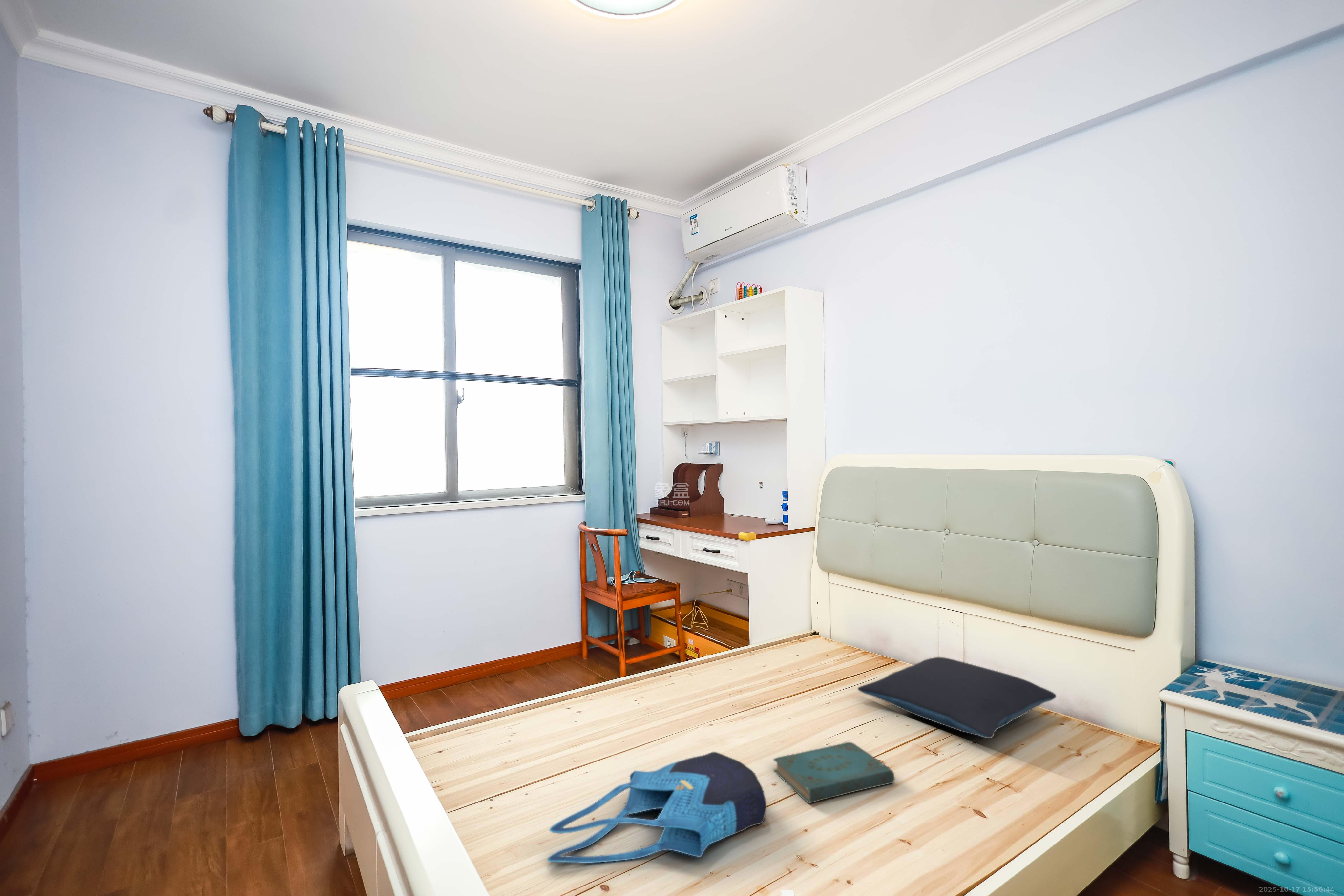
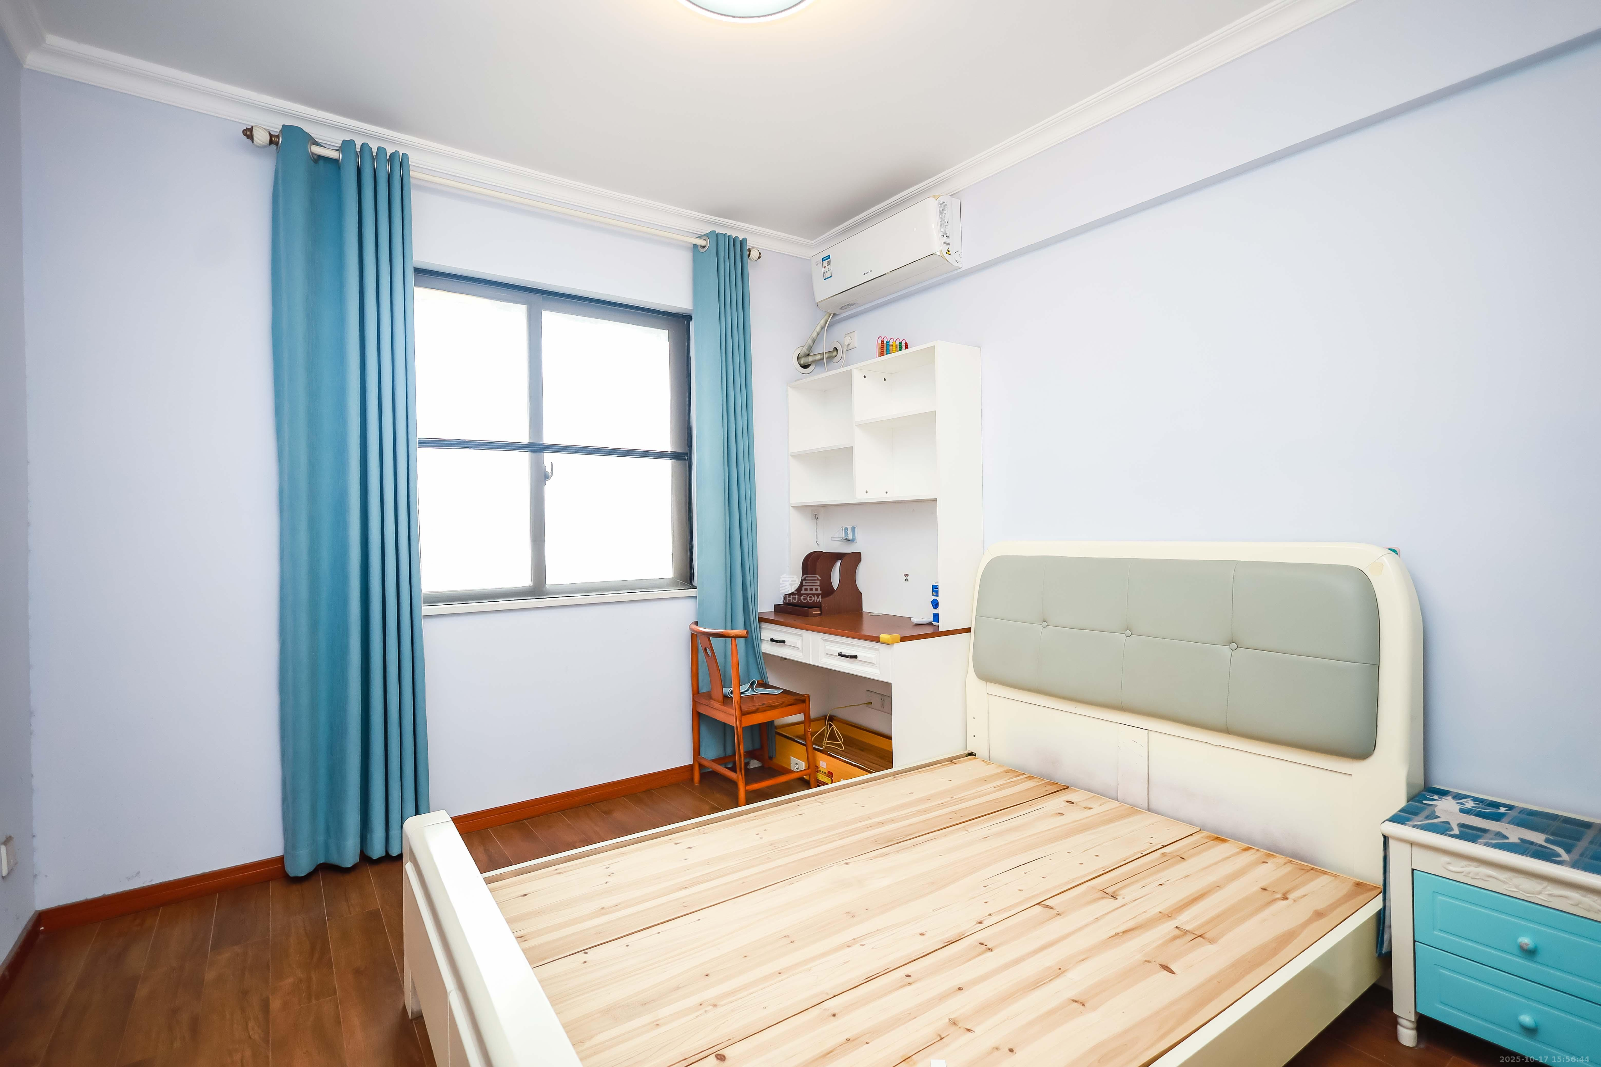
- book [773,741,895,803]
- tote bag [547,751,767,863]
- pillow [857,657,1057,739]
